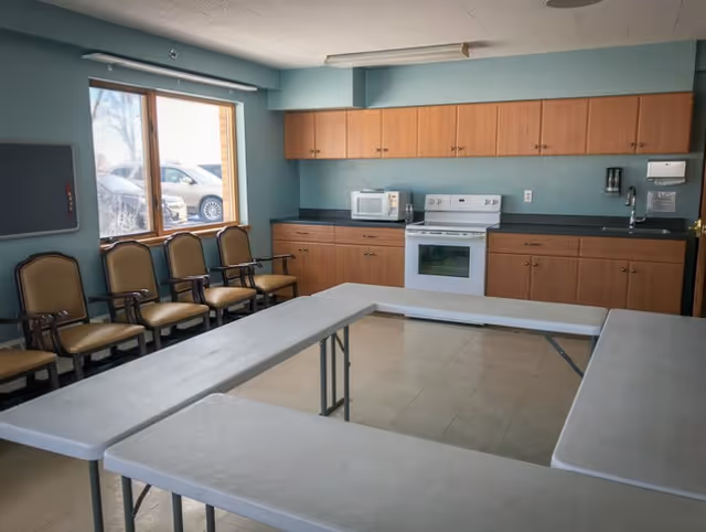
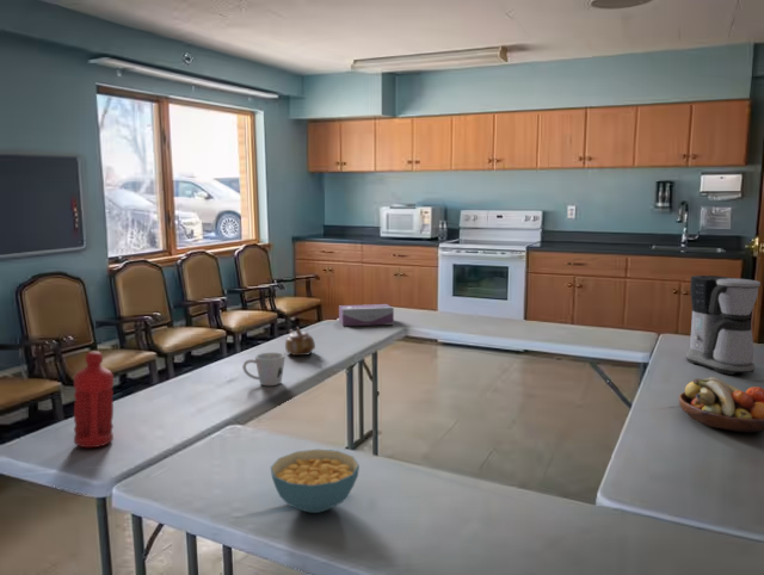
+ cereal bowl [270,449,361,514]
+ coffee maker [685,274,762,376]
+ mug [241,352,285,387]
+ tissue box [338,303,395,327]
+ water bottle [73,351,115,449]
+ fruit bowl [678,376,764,433]
+ teapot [284,326,316,357]
